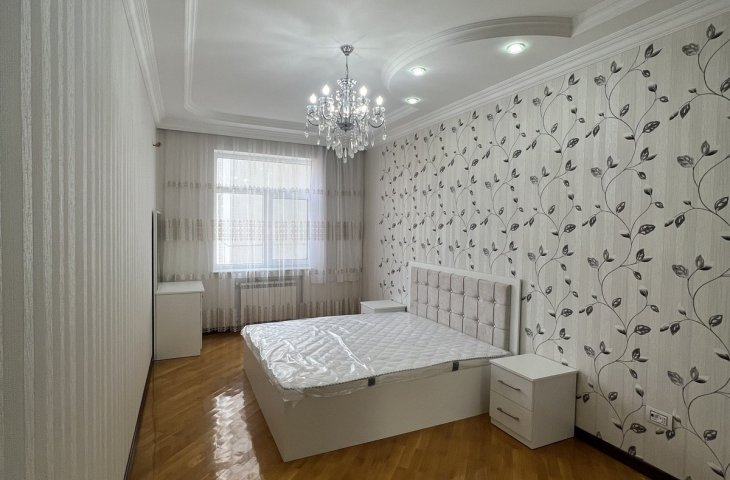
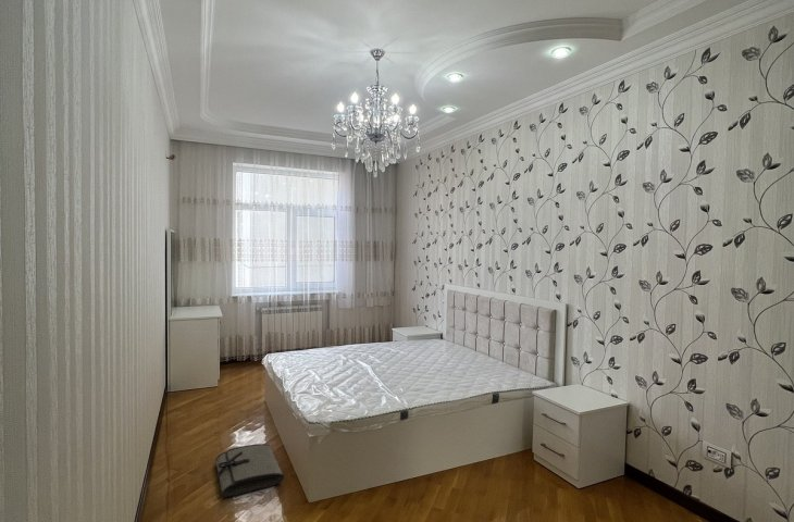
+ tool roll [214,443,285,498]
